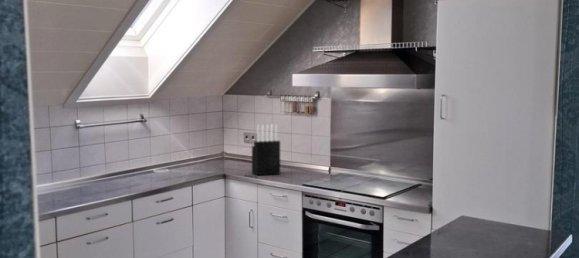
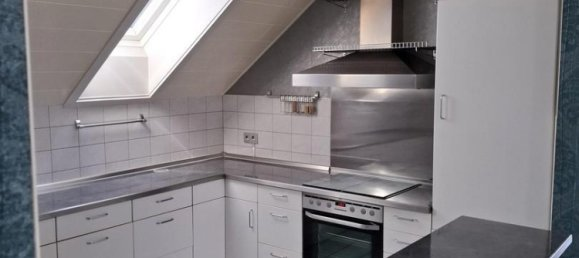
- knife block [251,123,281,176]
